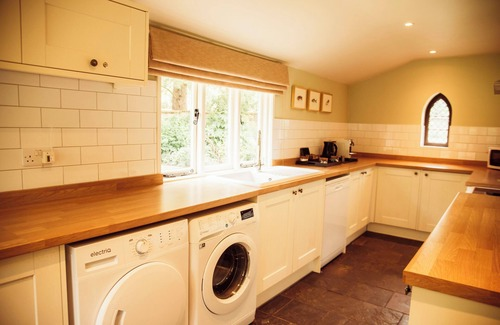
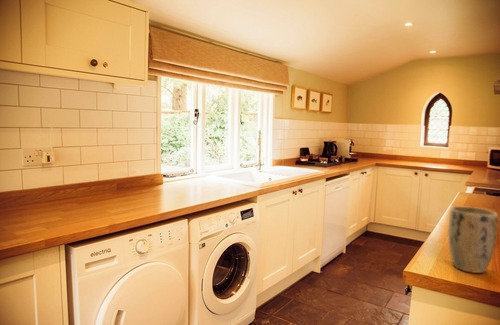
+ plant pot [447,205,499,274]
